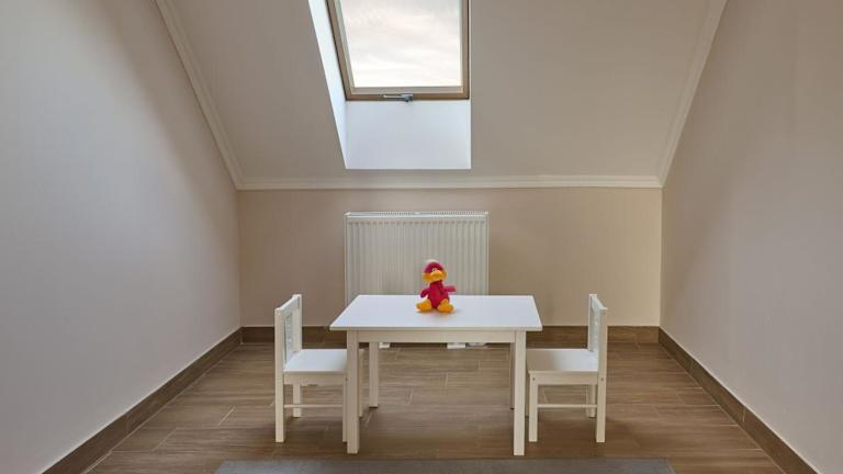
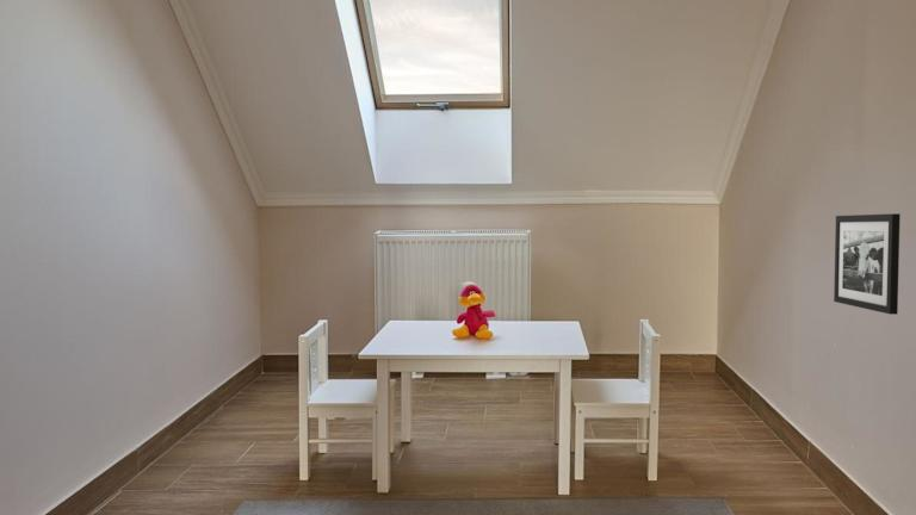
+ picture frame [833,212,902,316]
